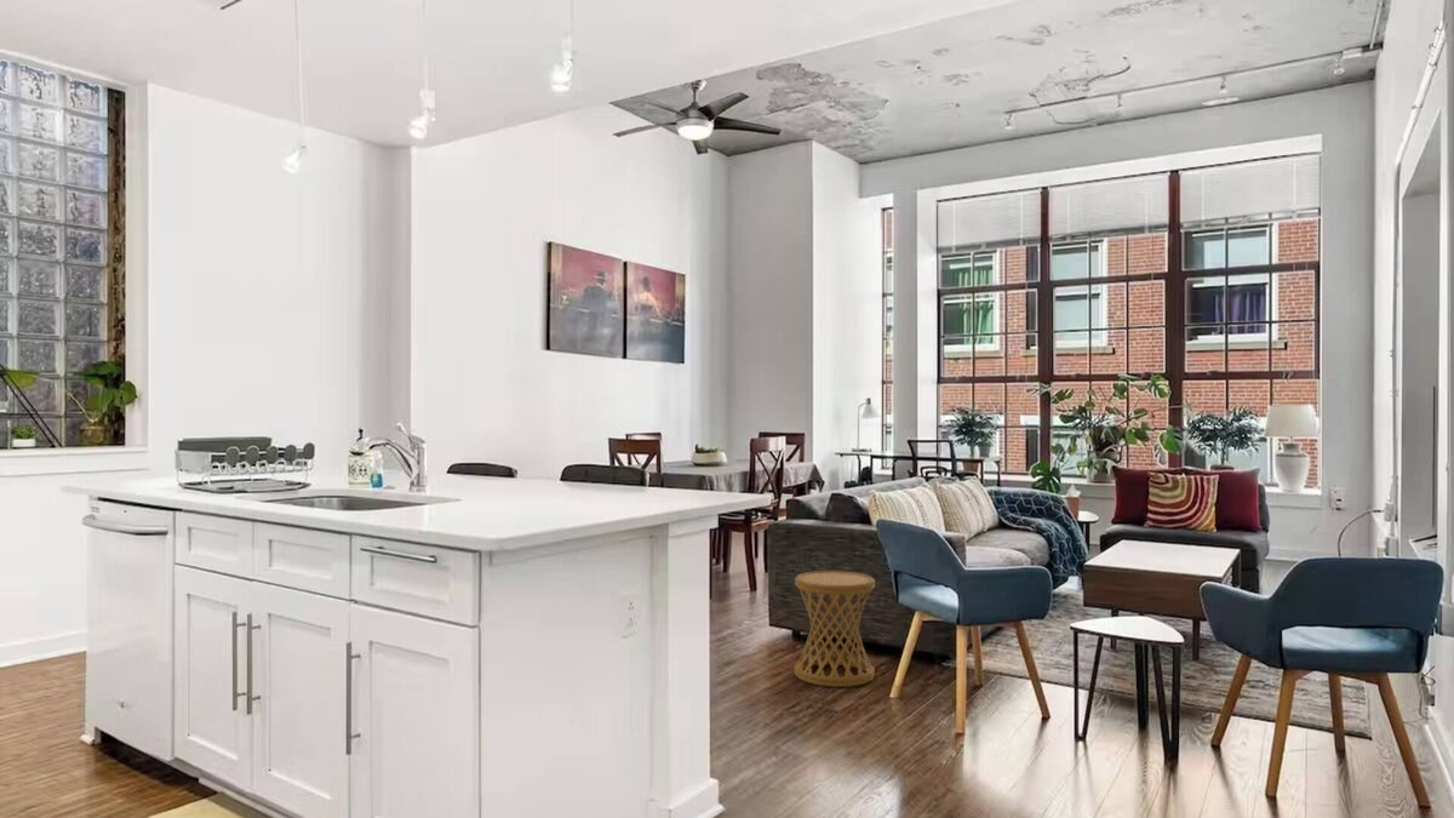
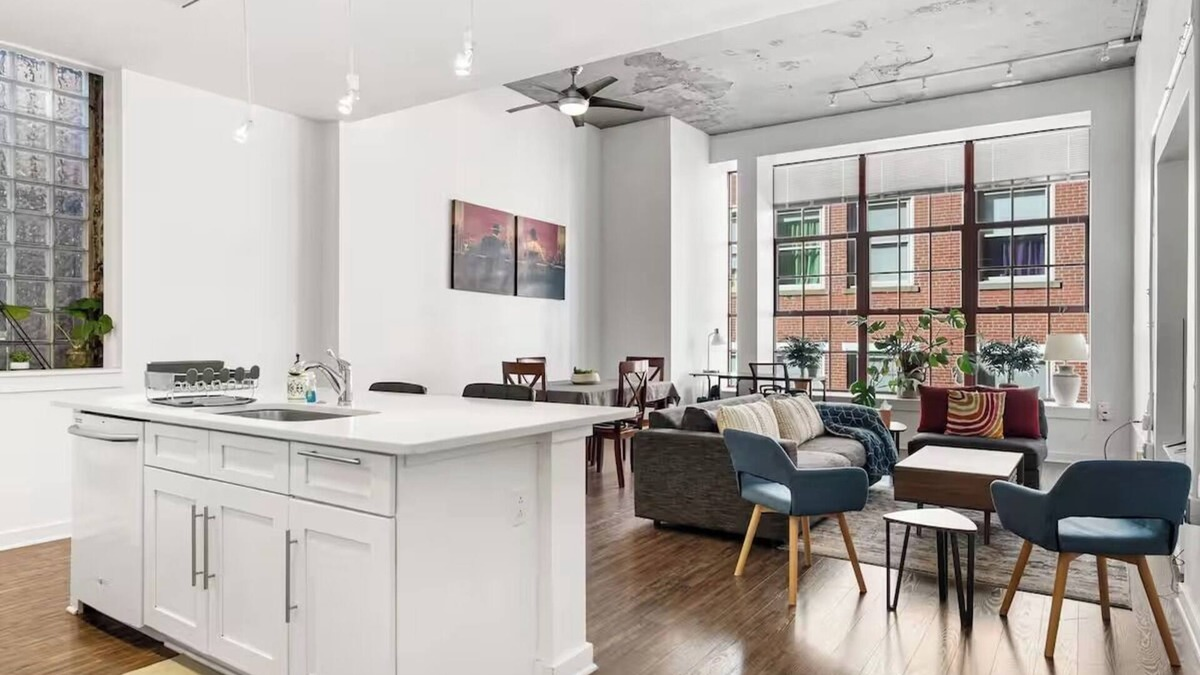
- side table [792,570,876,688]
